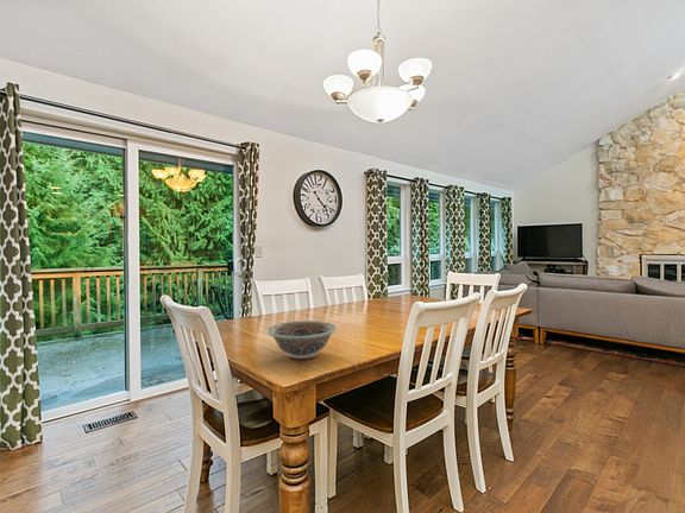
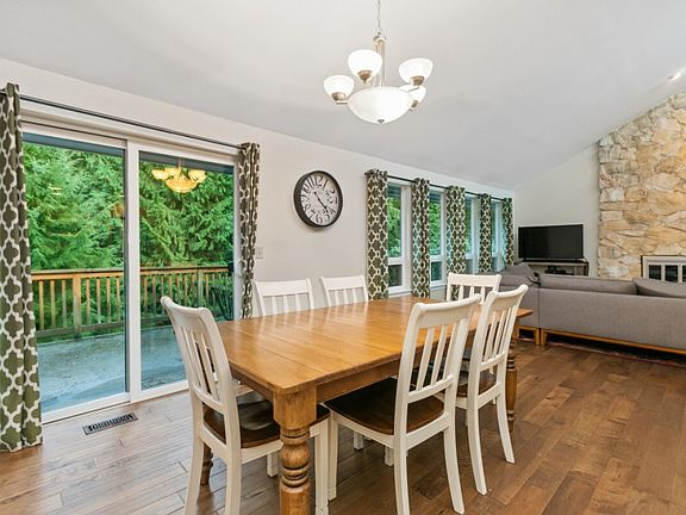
- decorative bowl [266,319,338,360]
